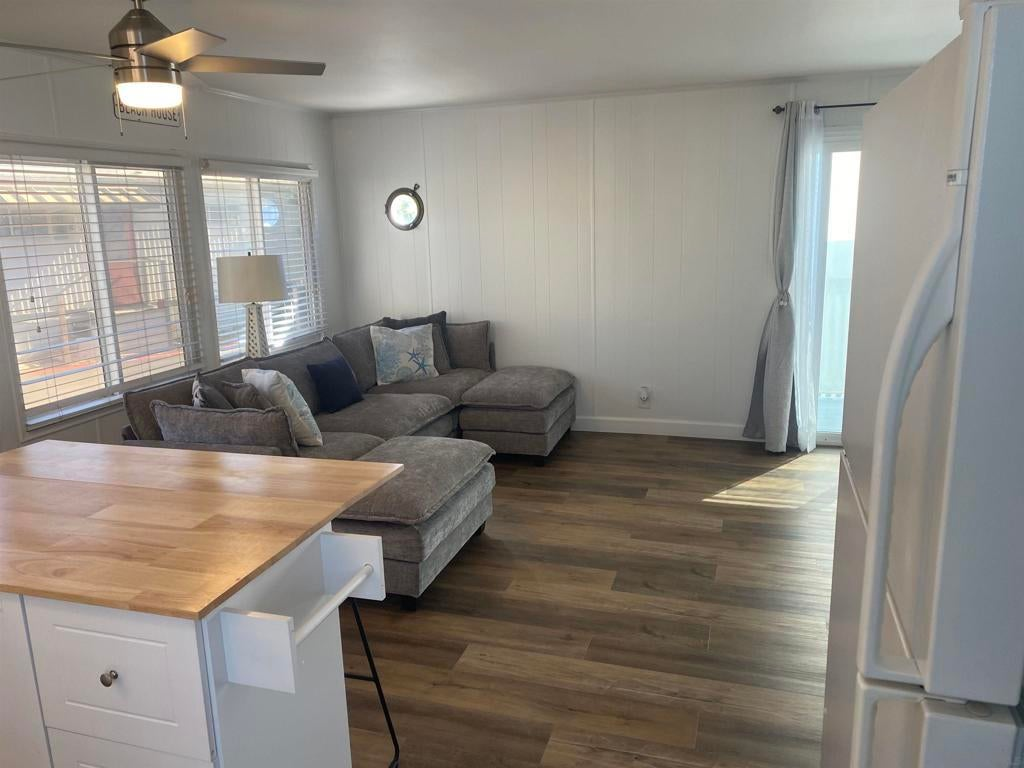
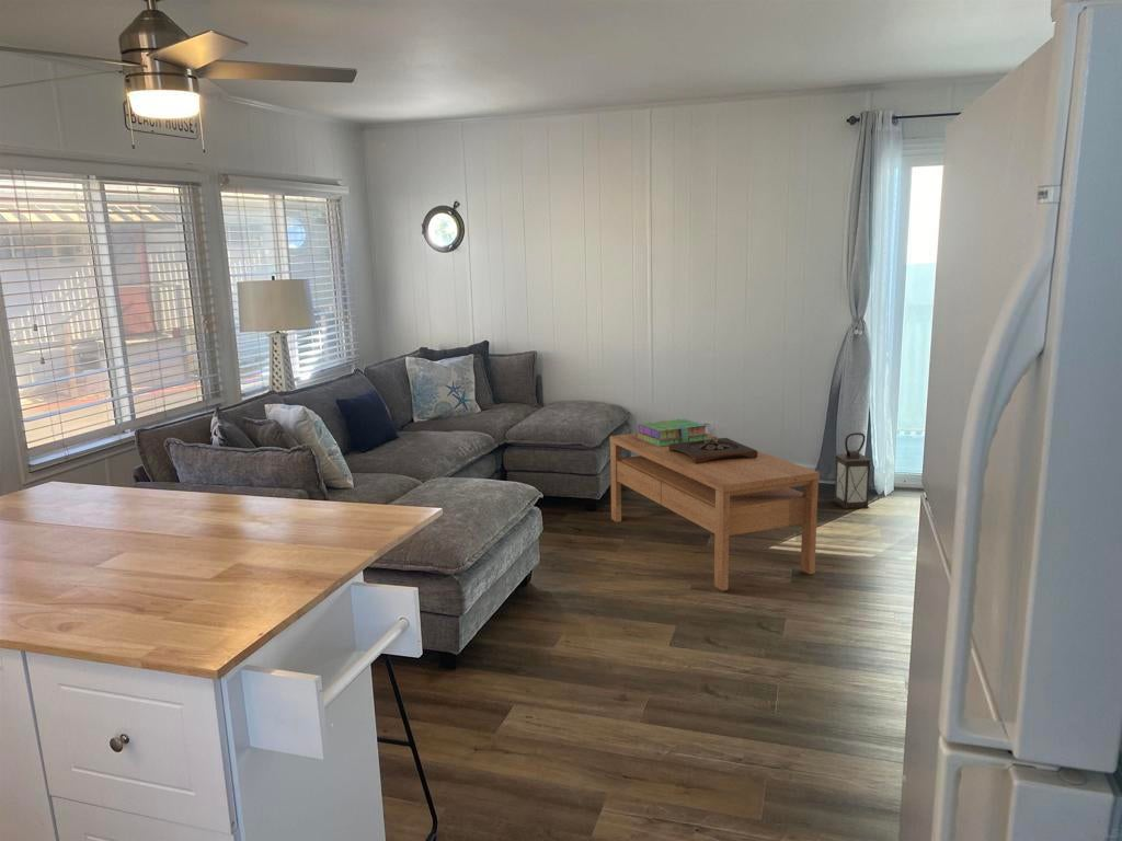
+ stack of books [636,418,710,447]
+ lantern [833,431,873,510]
+ coffee table [609,433,821,591]
+ wooden tray [668,436,758,464]
